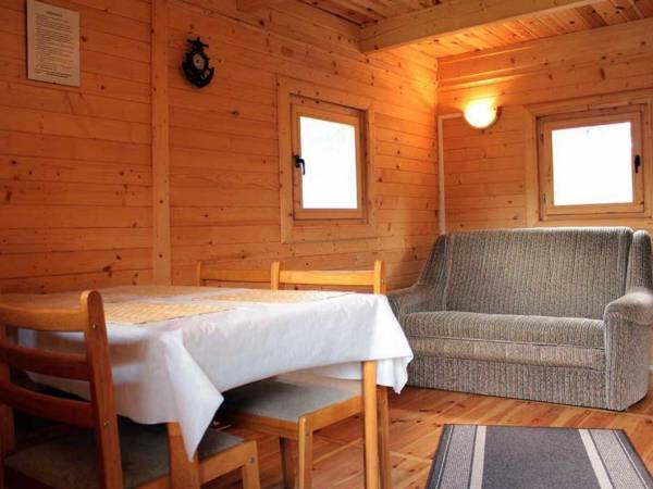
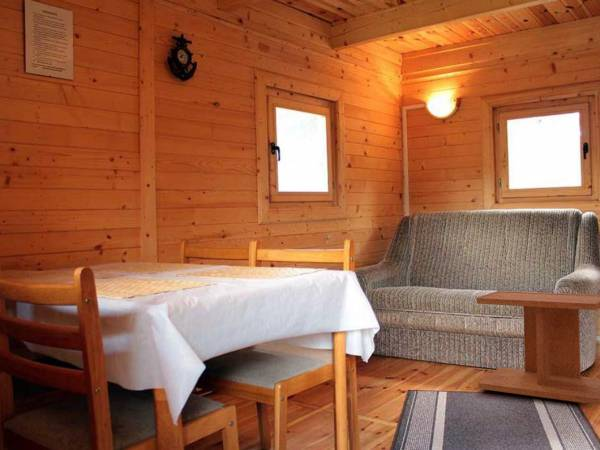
+ side table [475,290,600,405]
